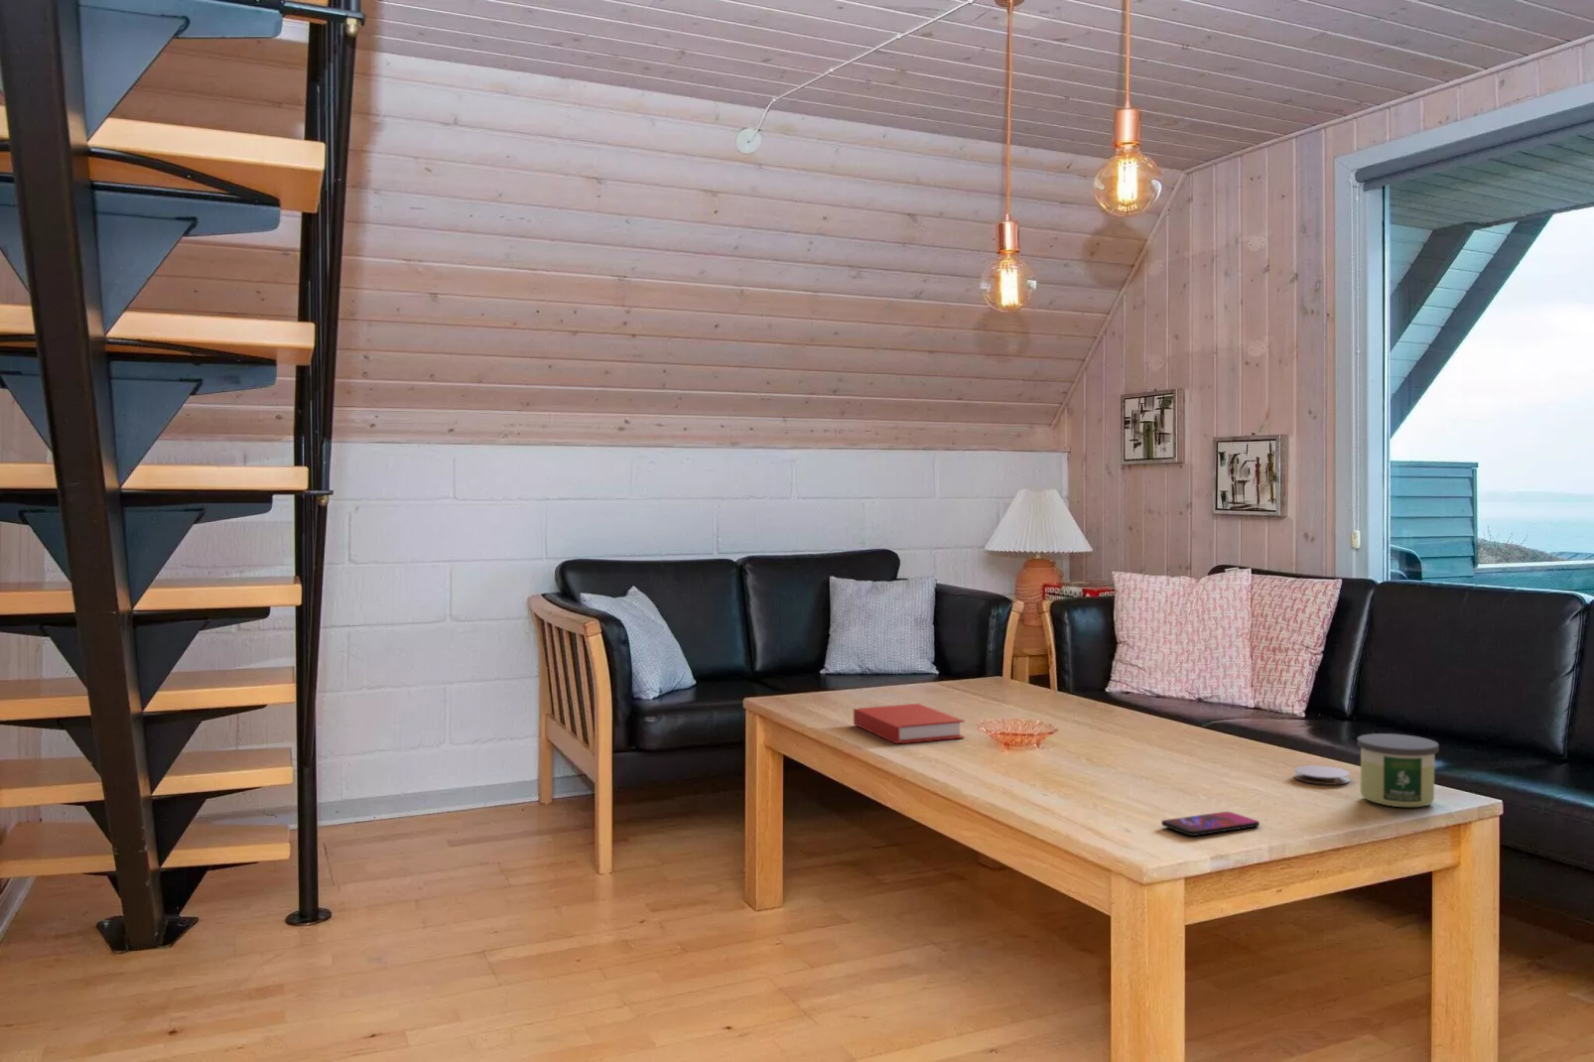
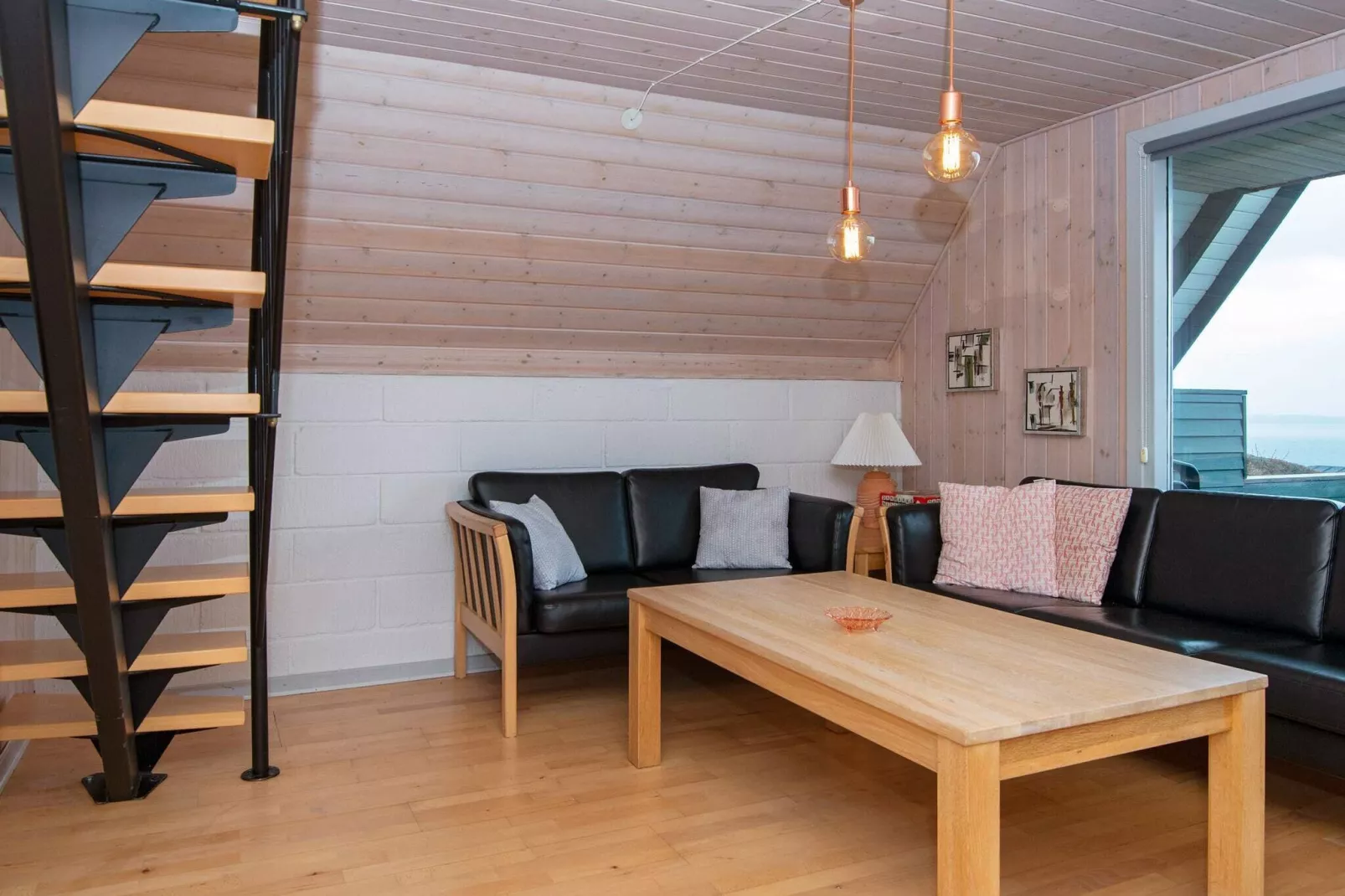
- coaster [1292,764,1351,786]
- candle [1357,732,1439,808]
- smartphone [1160,811,1261,837]
- book [852,703,966,746]
